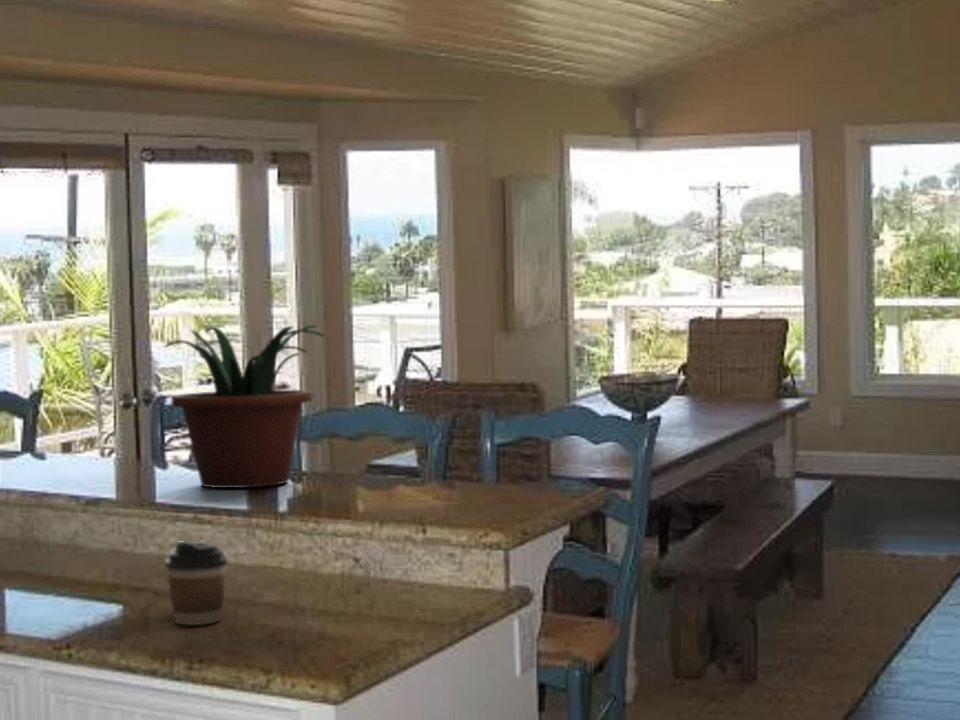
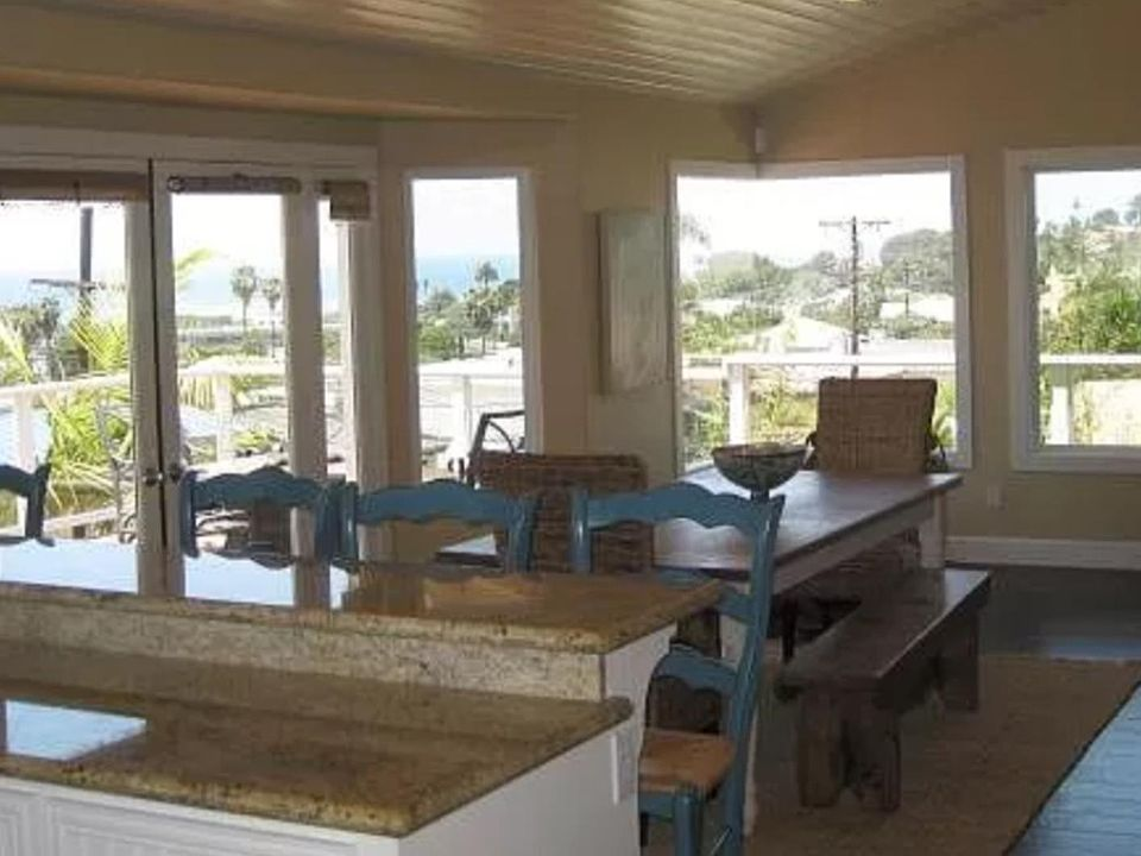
- coffee cup [164,541,228,626]
- potted plant [163,324,326,489]
